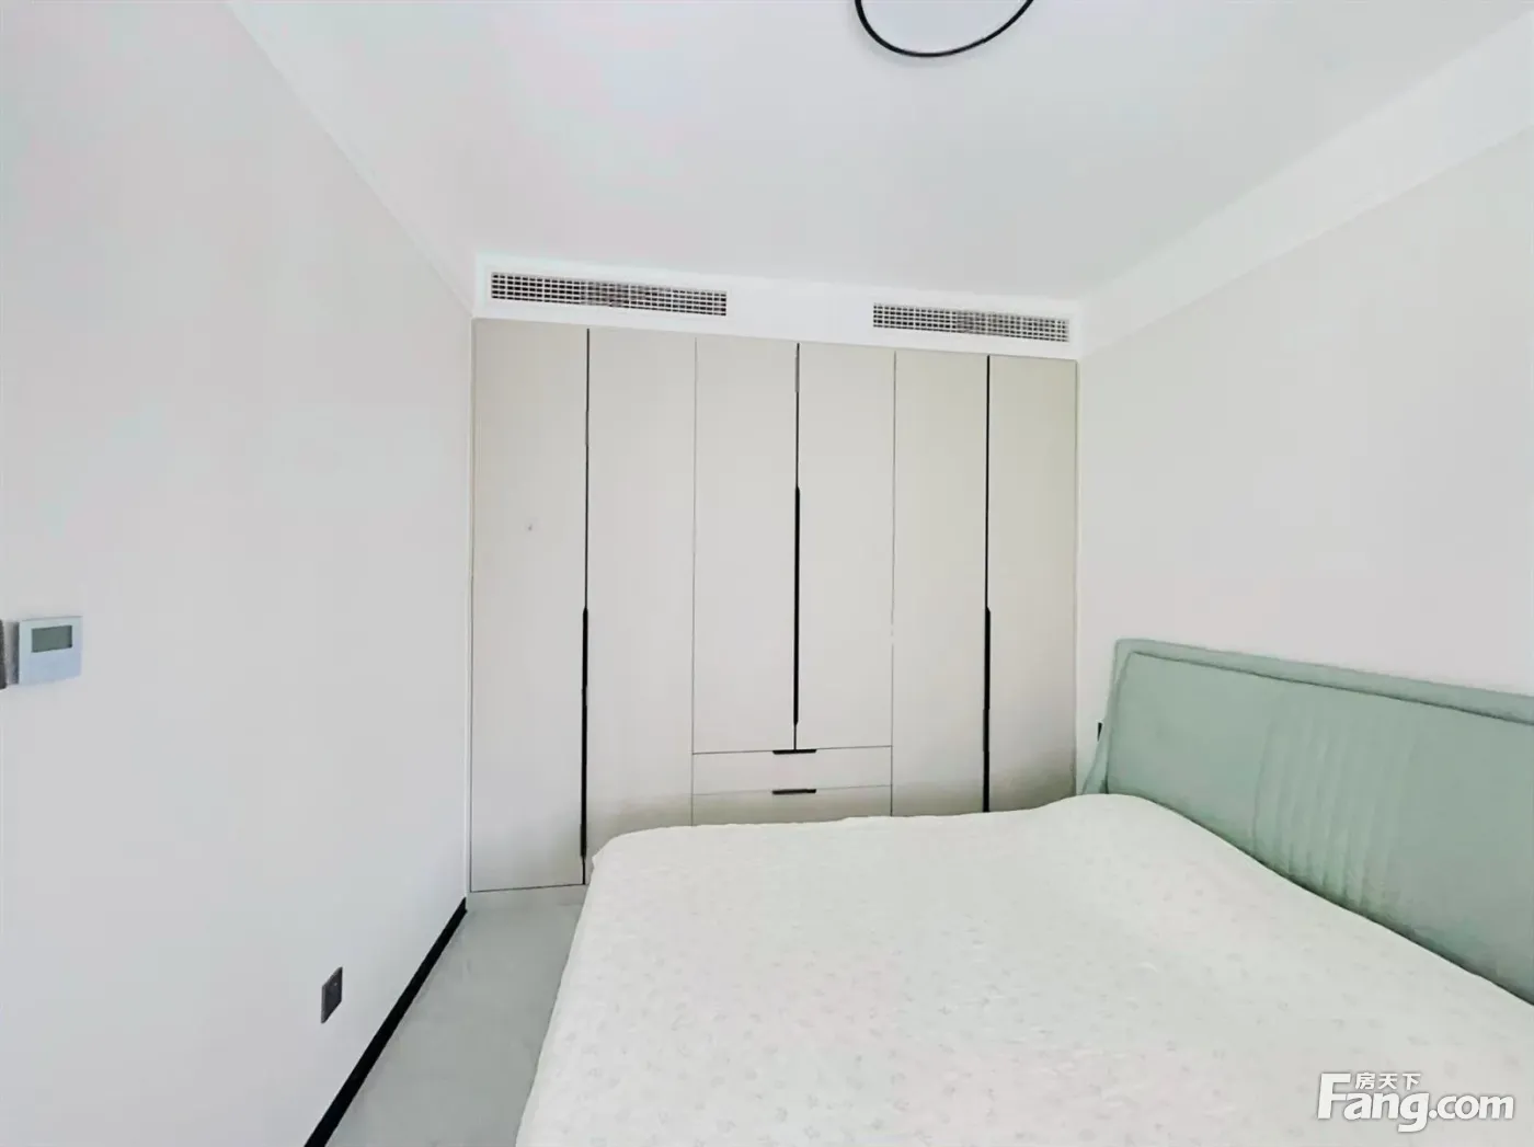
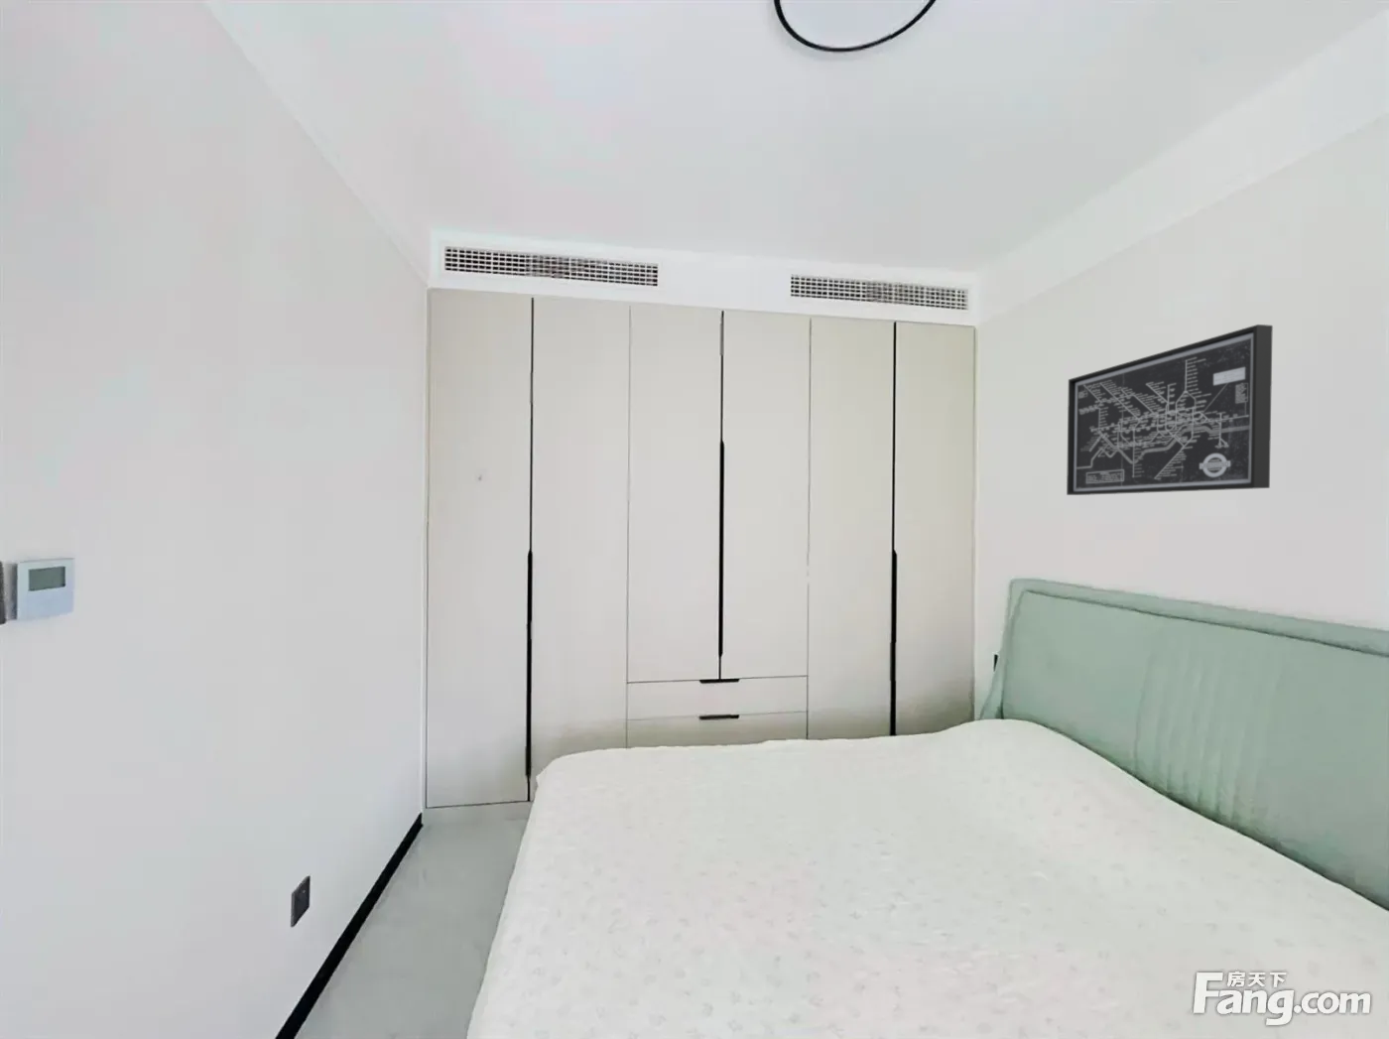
+ wall art [1066,323,1274,497]
